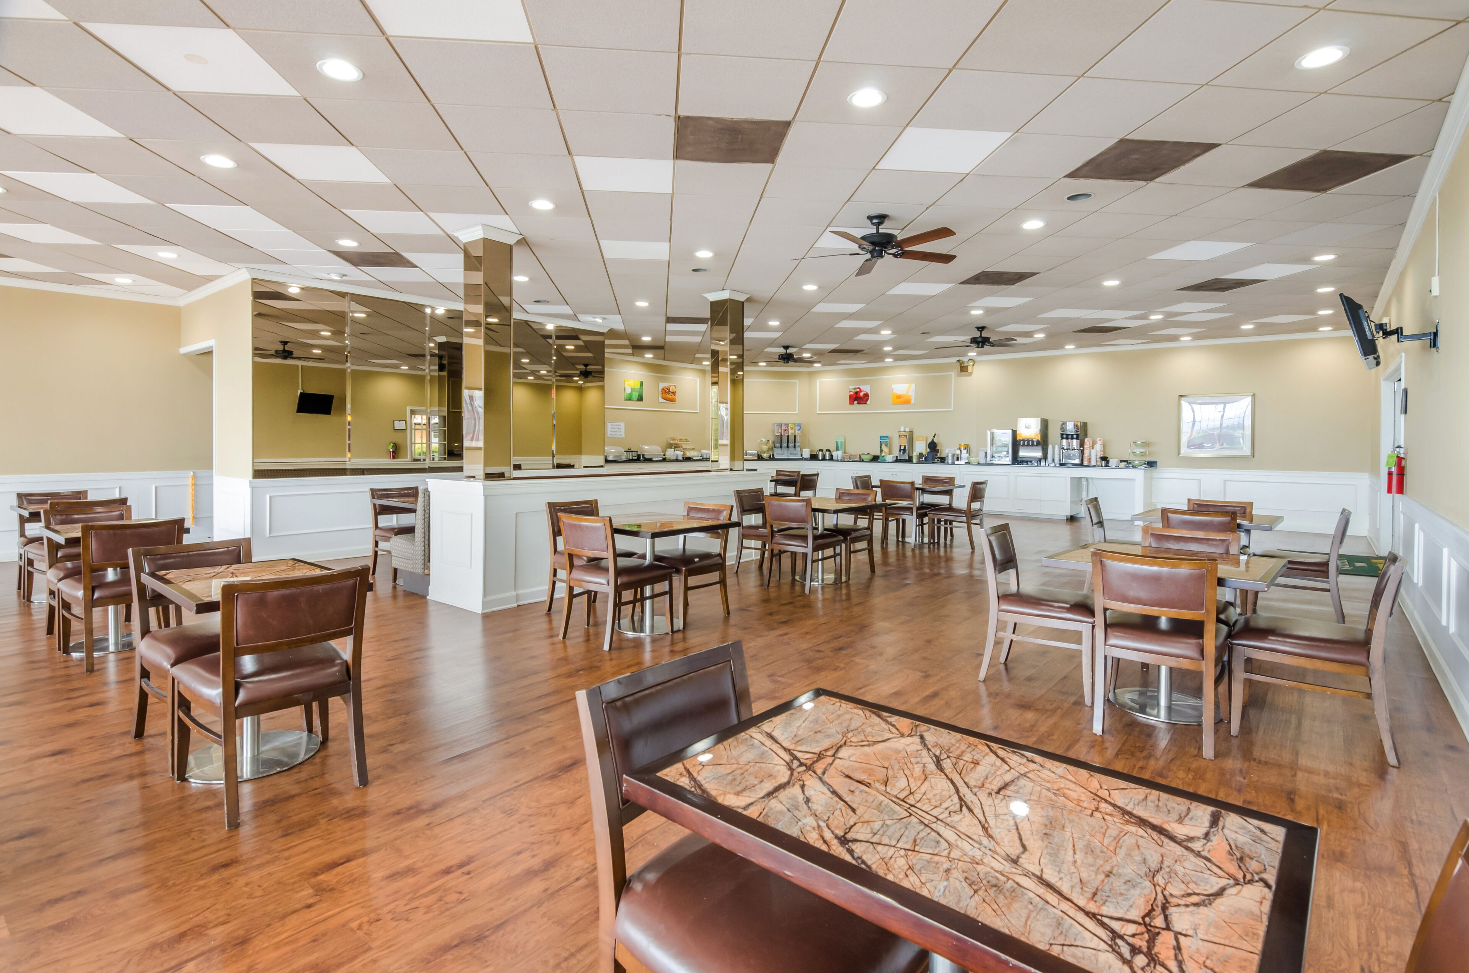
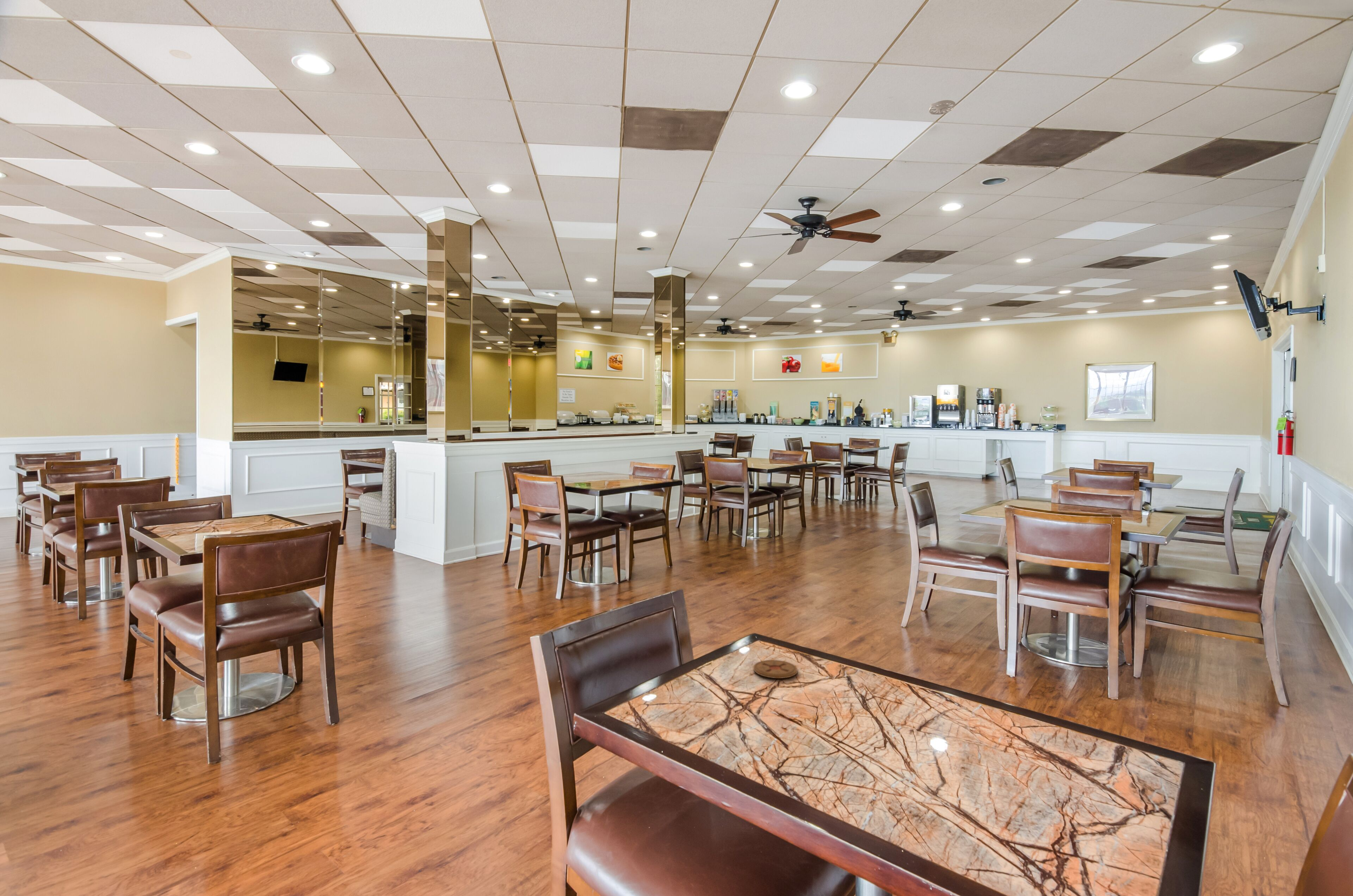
+ coaster [753,660,798,679]
+ smoke detector [929,100,956,115]
